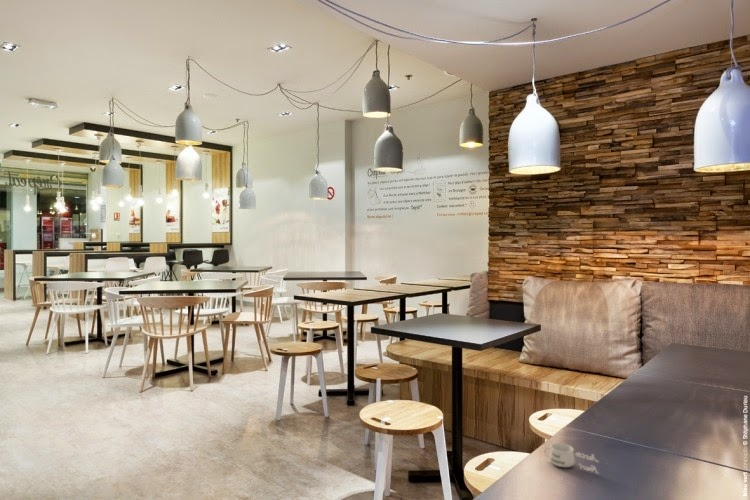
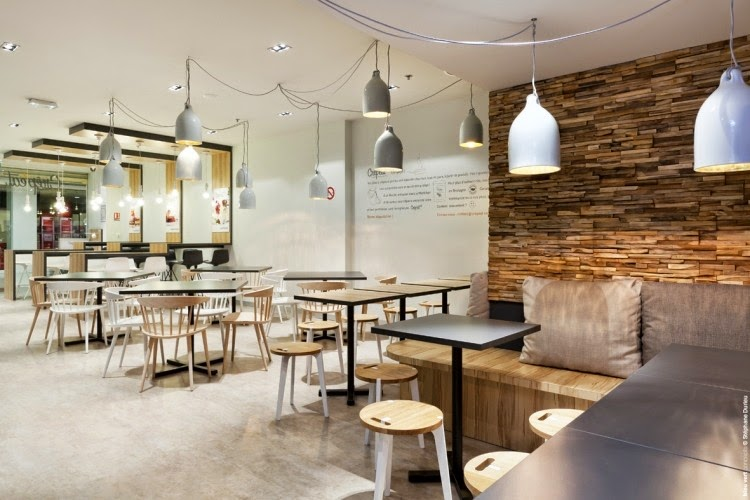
- mug [543,442,600,475]
